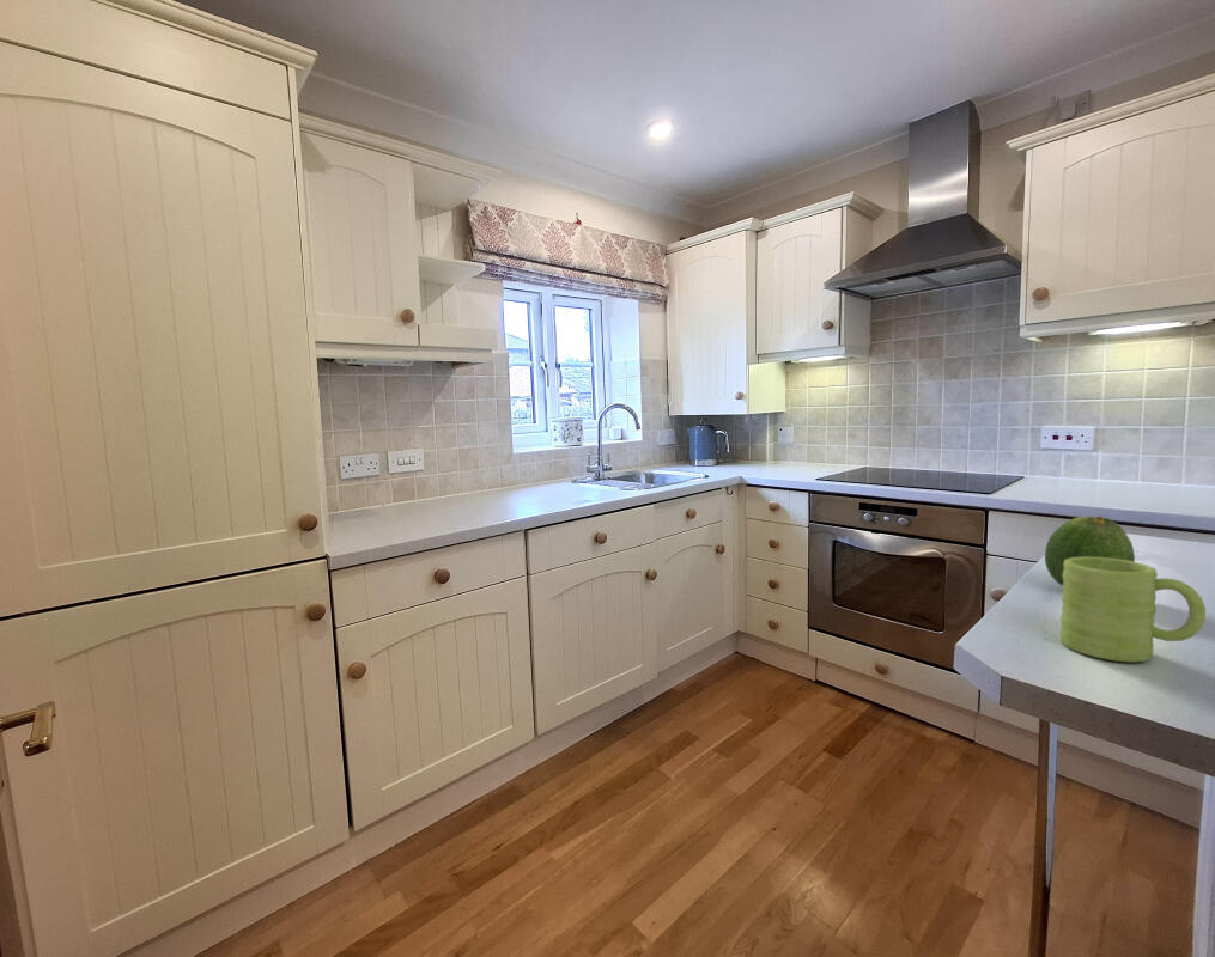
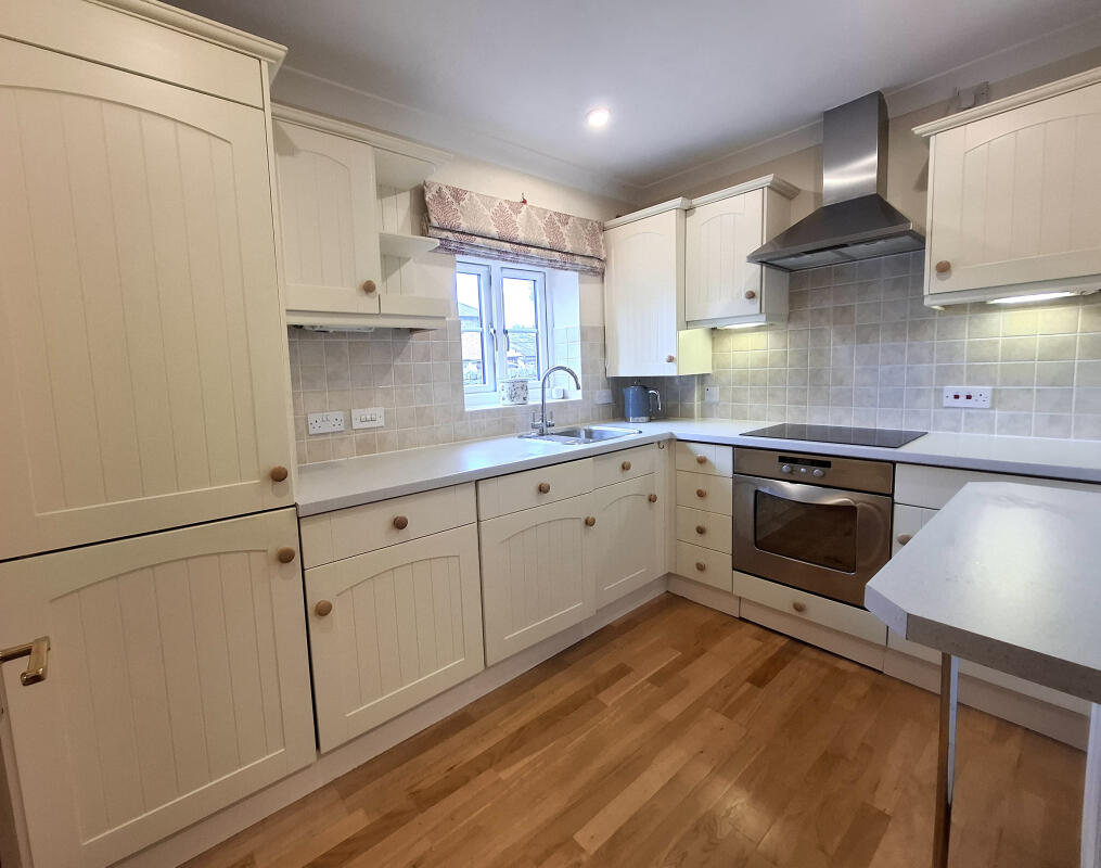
- mug [1059,557,1207,663]
- fruit [1044,516,1136,587]
